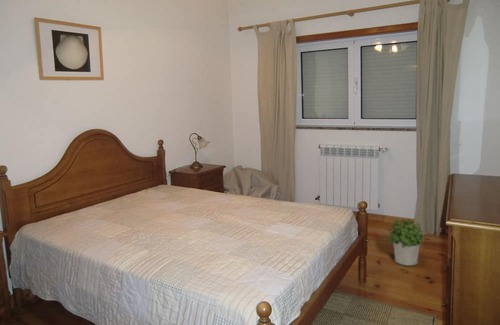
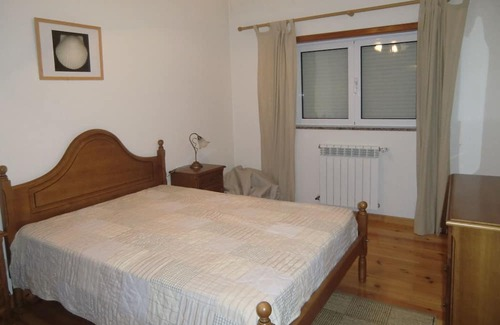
- potted plant [387,218,425,266]
